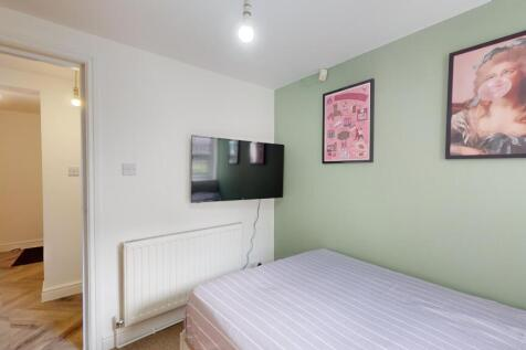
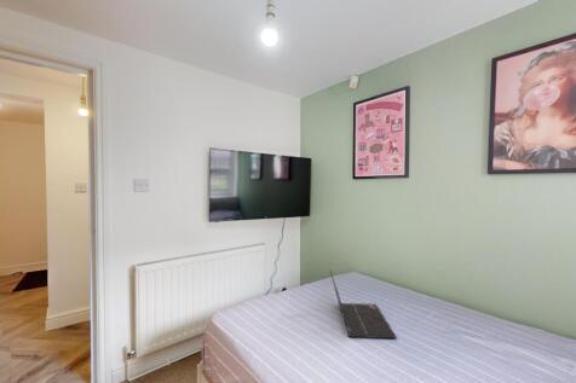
+ laptop [329,269,397,340]
